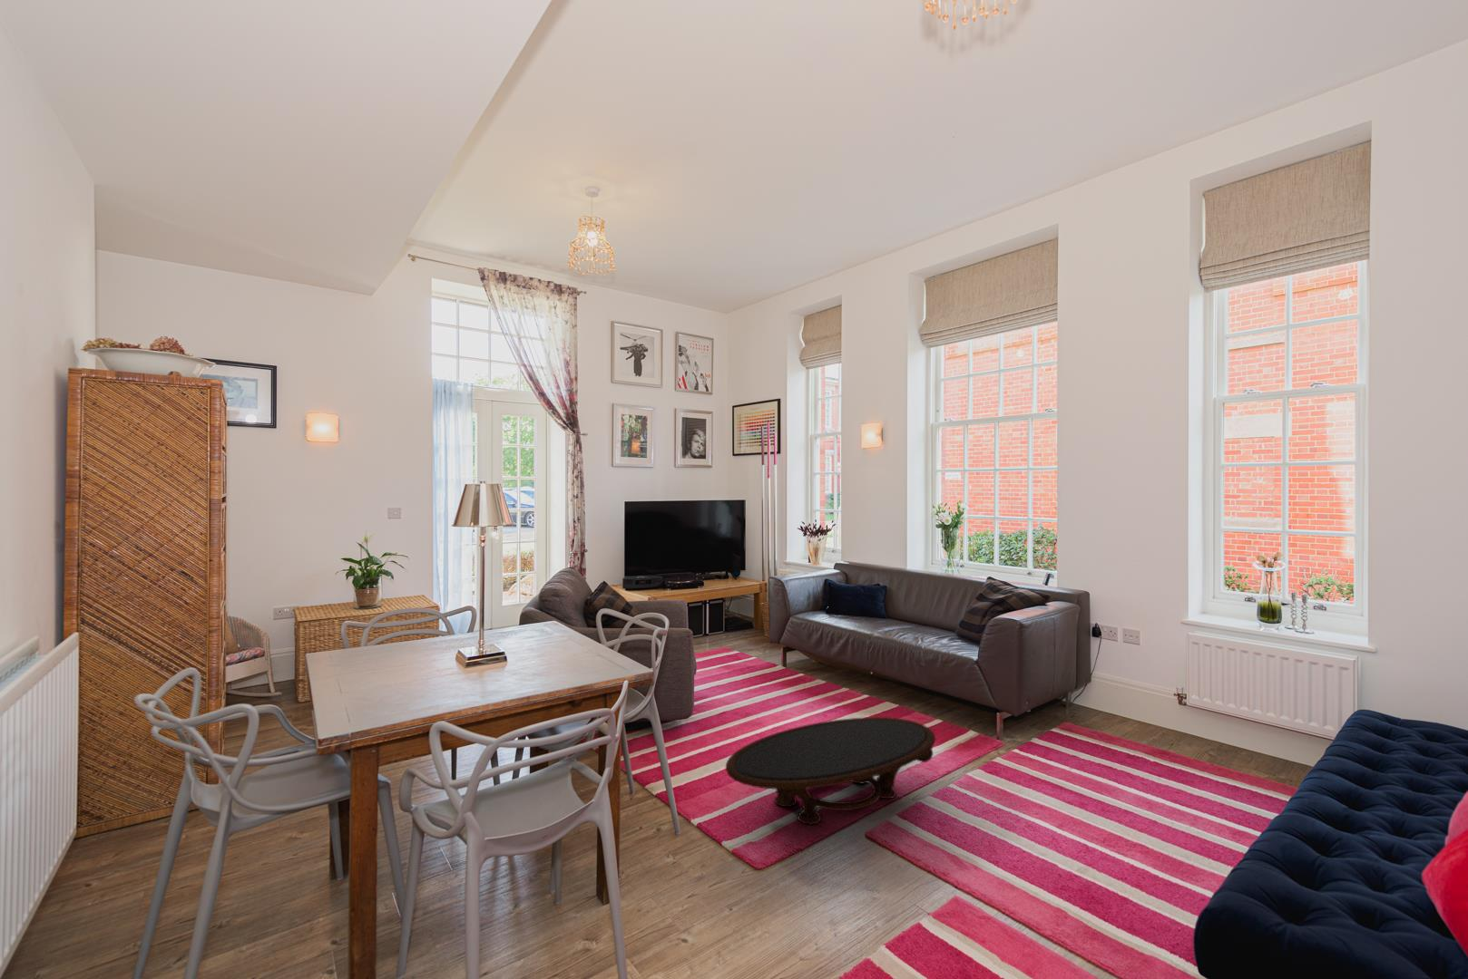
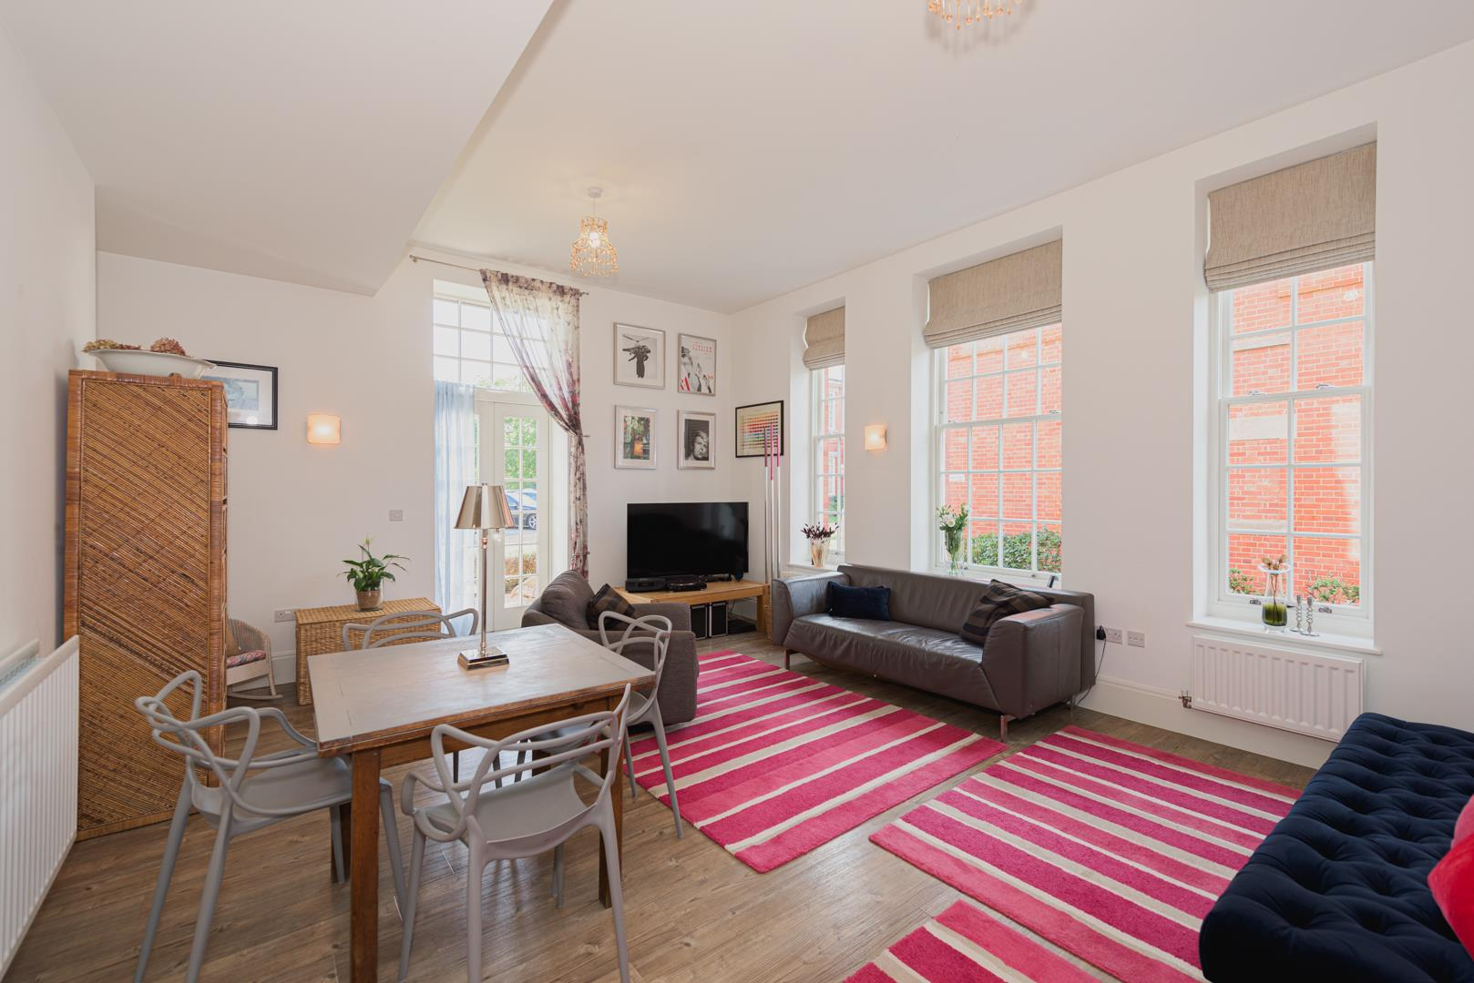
- coffee table [725,716,937,826]
